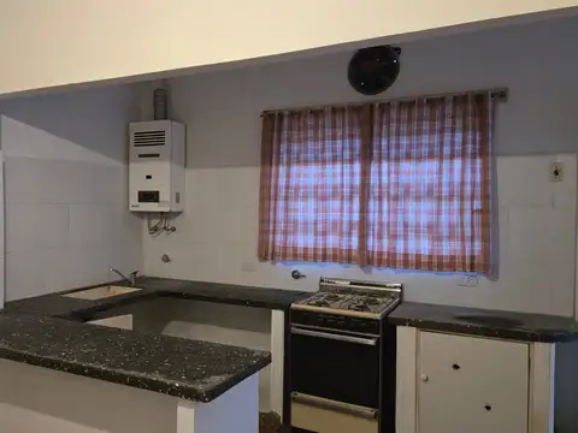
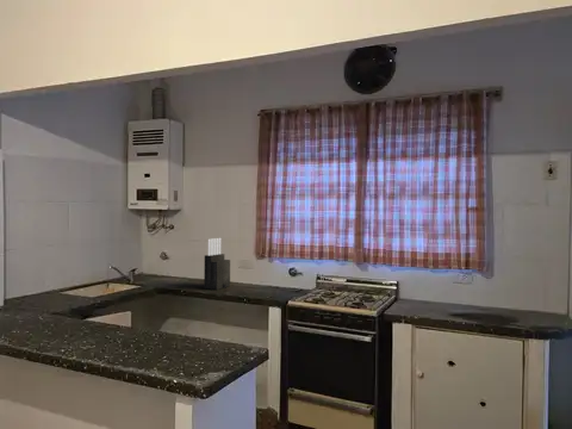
+ knife block [203,237,231,291]
